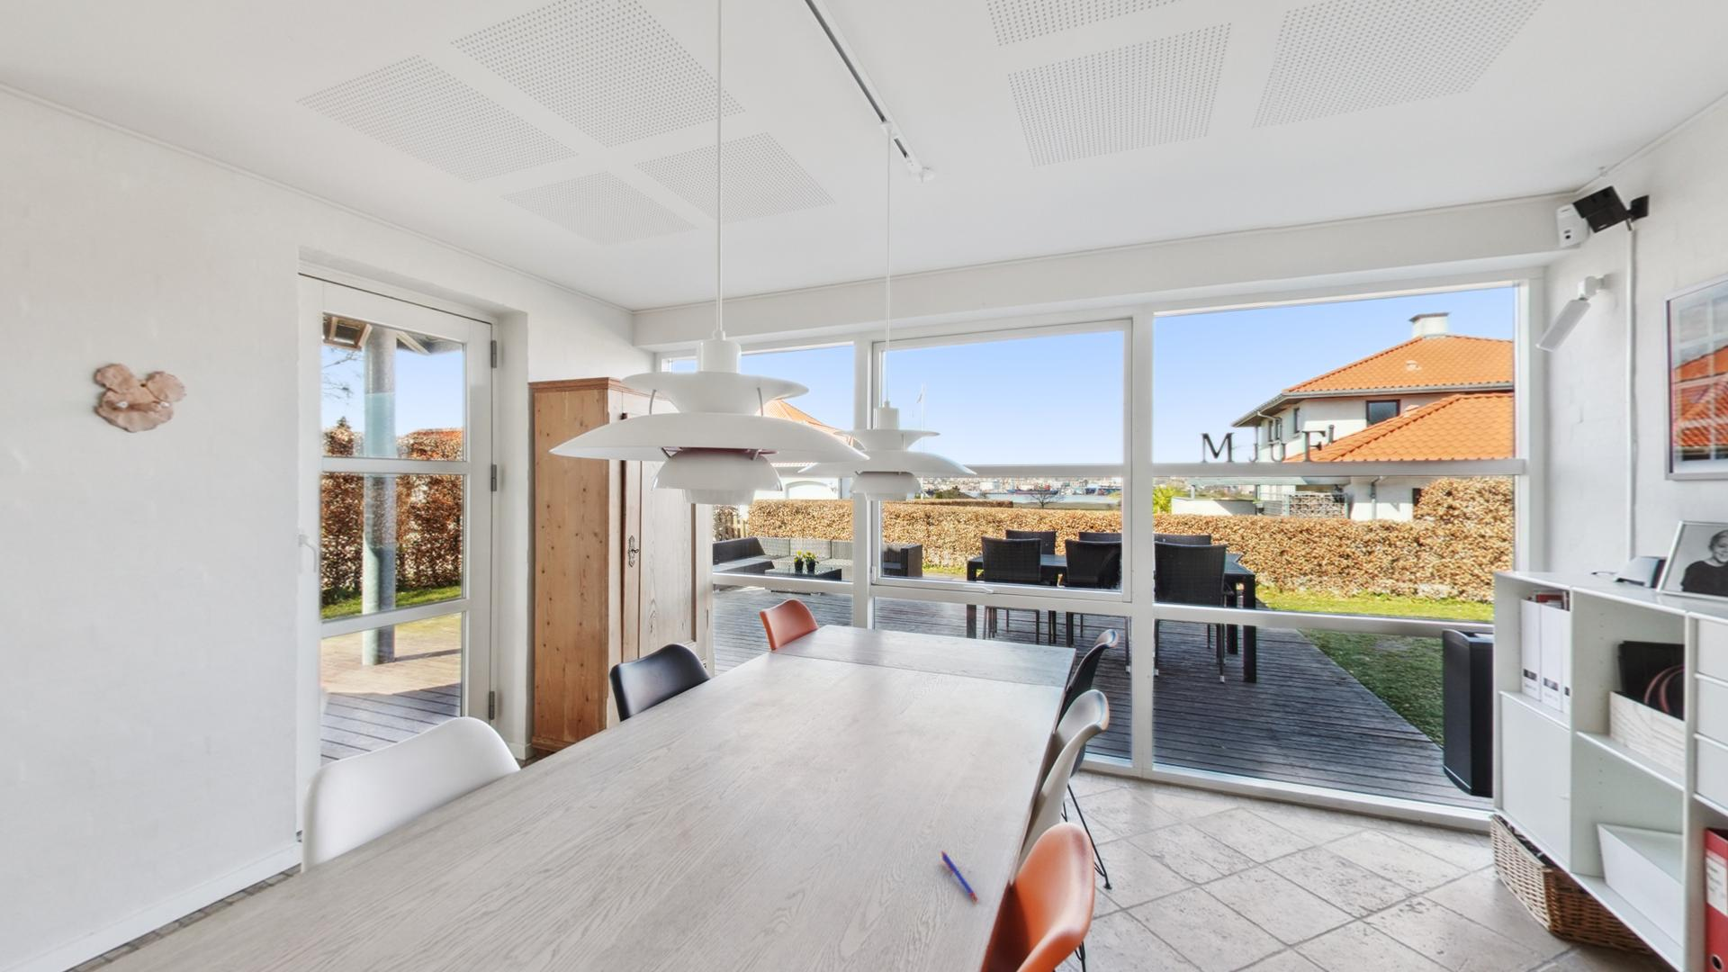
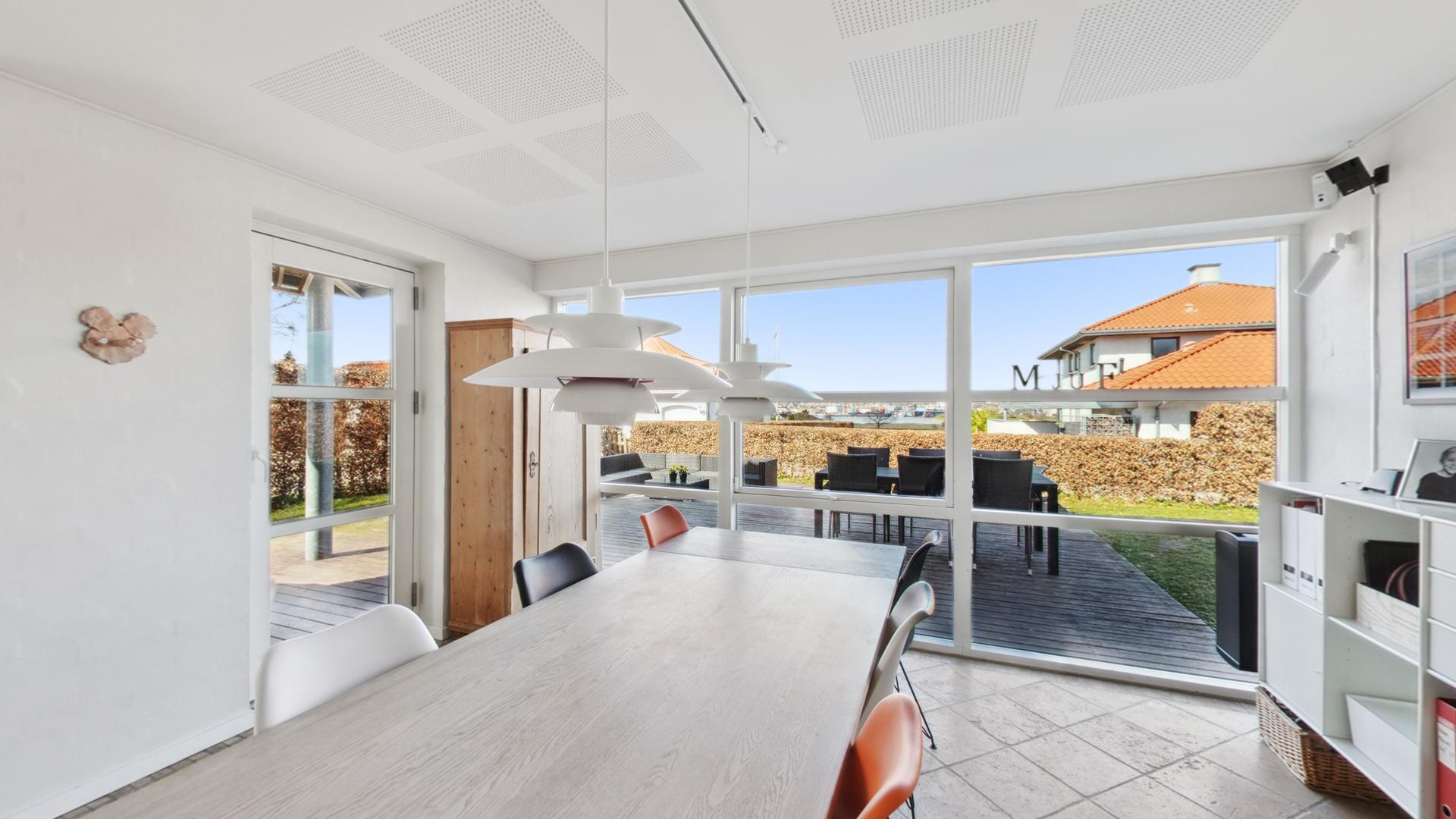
- pen [940,850,979,903]
